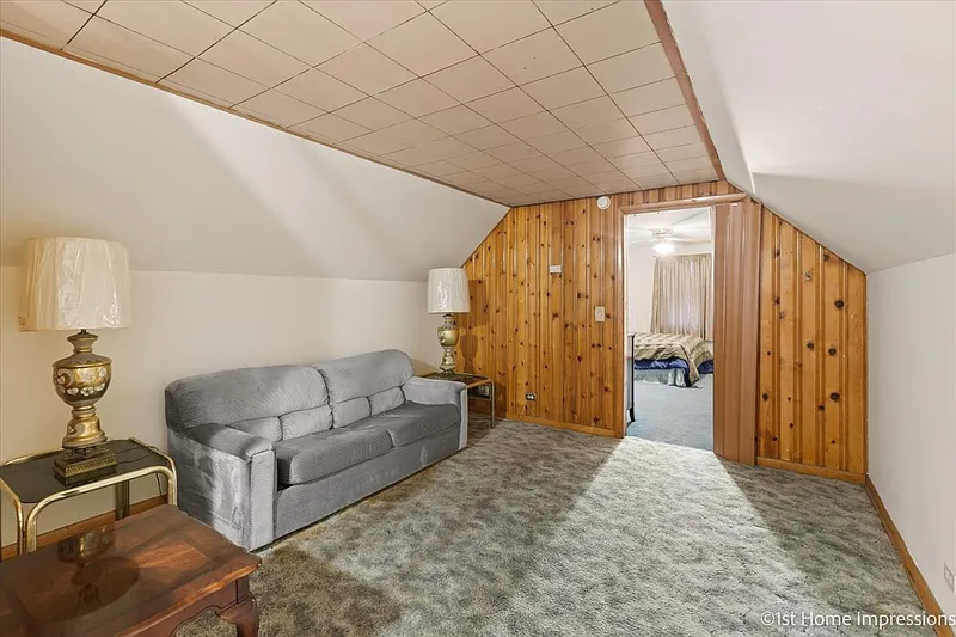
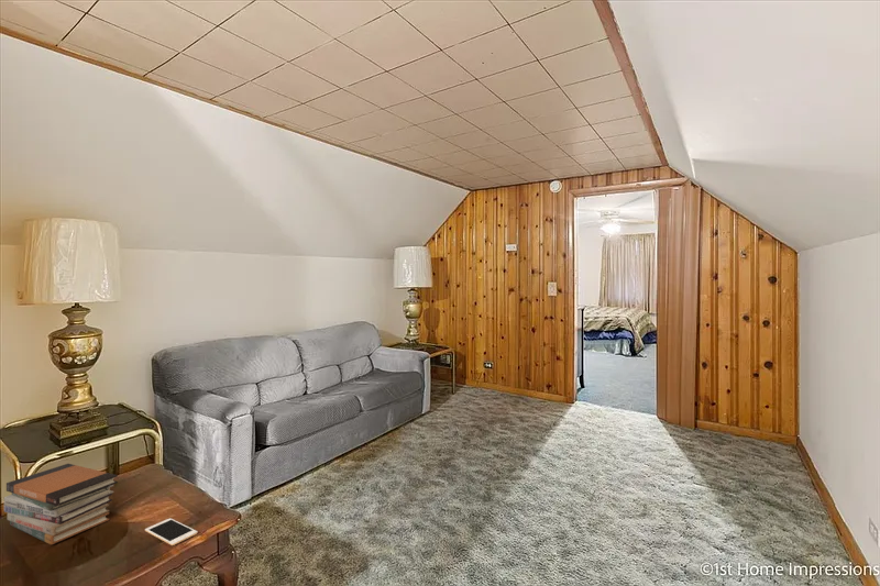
+ cell phone [144,518,198,546]
+ book stack [3,463,119,546]
